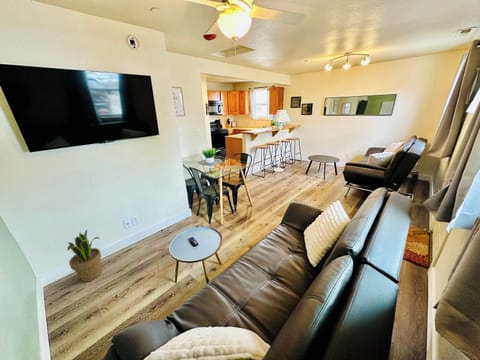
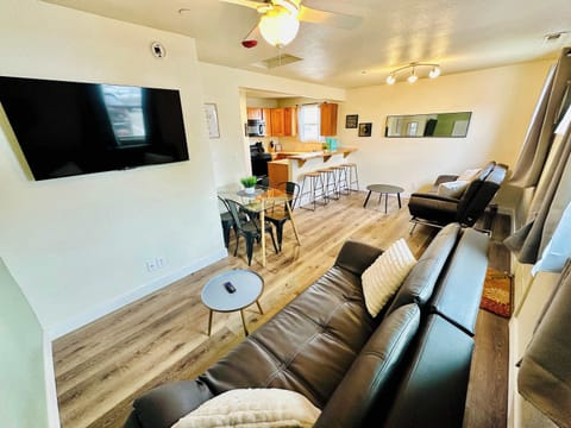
- potted plant [66,228,103,283]
- floor lamp [272,109,291,173]
